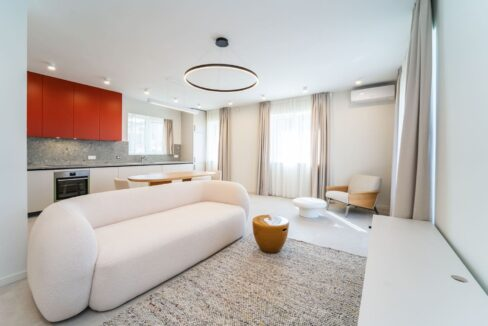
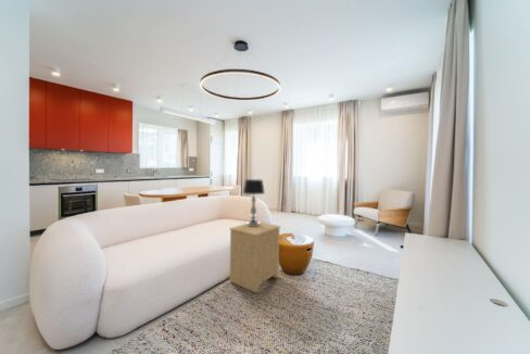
+ table lamp [242,178,266,227]
+ side table [228,222,282,294]
